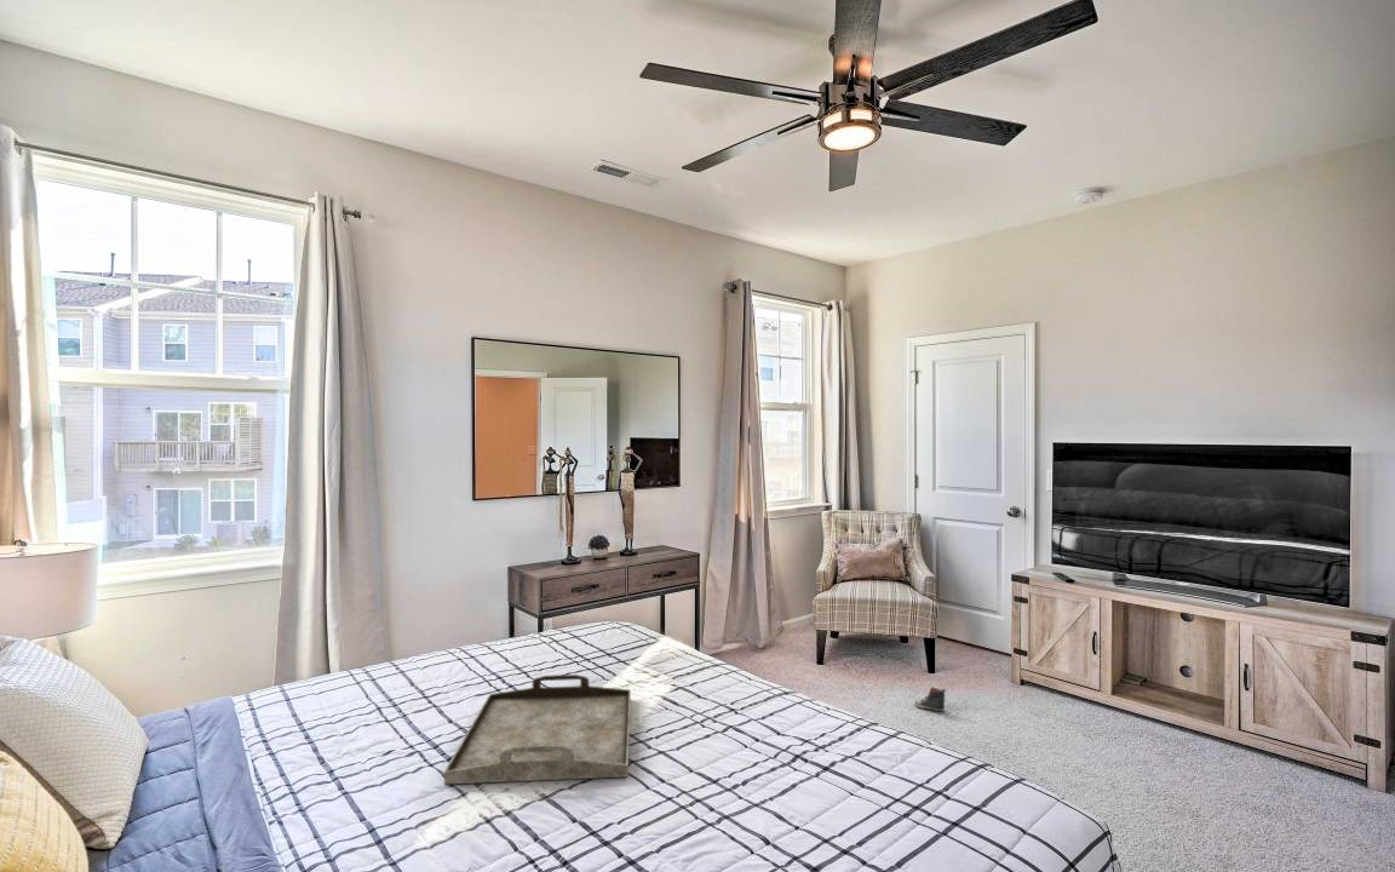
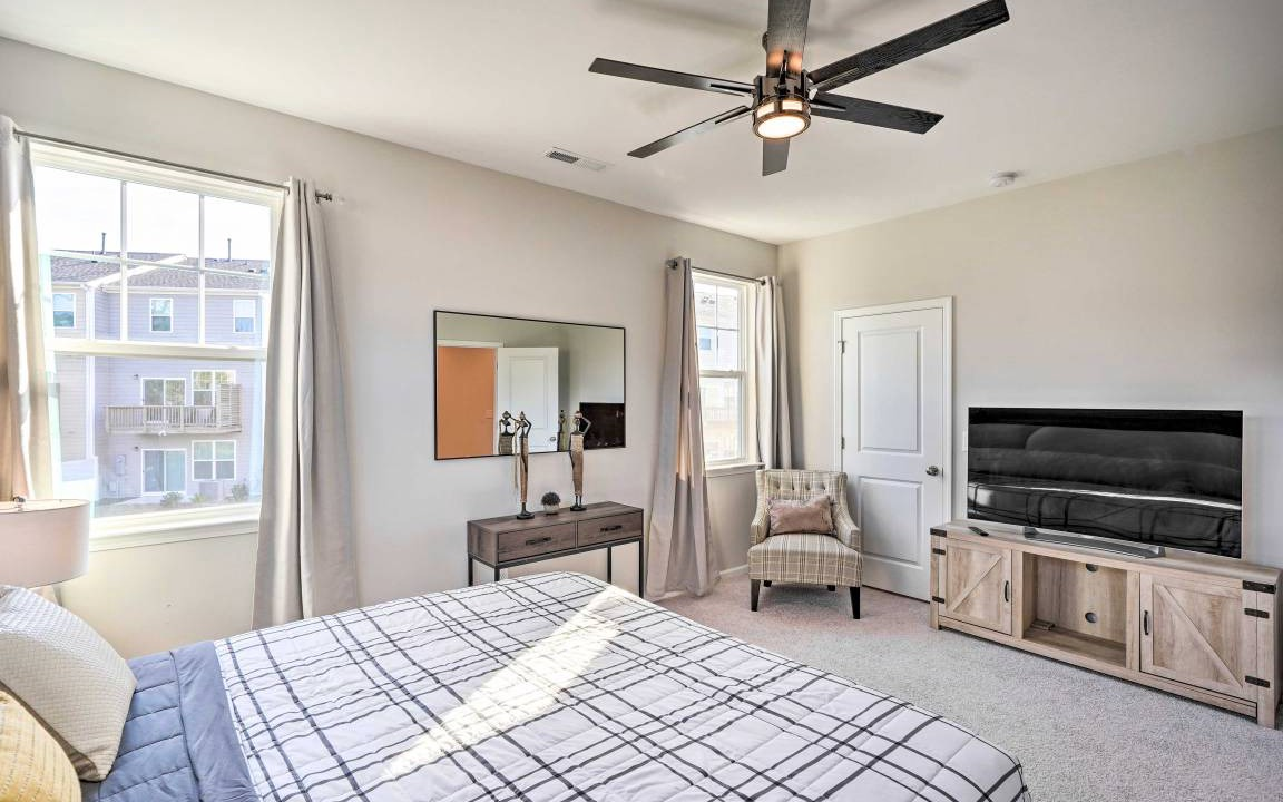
- serving tray [443,673,632,785]
- shoe [913,685,947,713]
